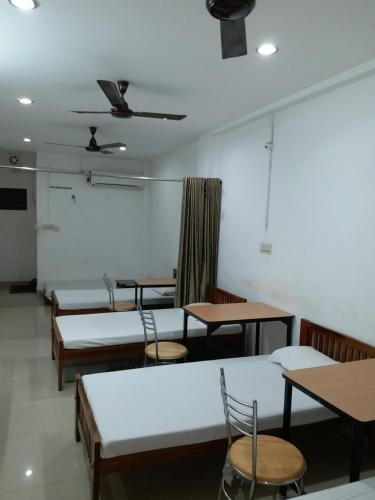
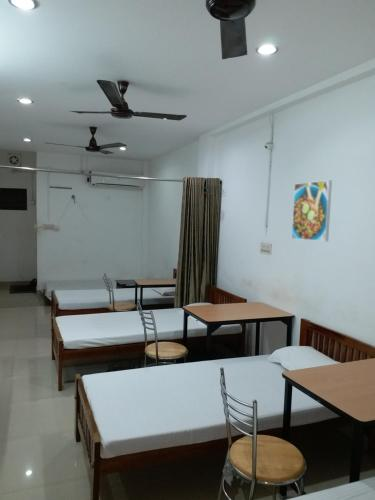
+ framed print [291,179,333,242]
